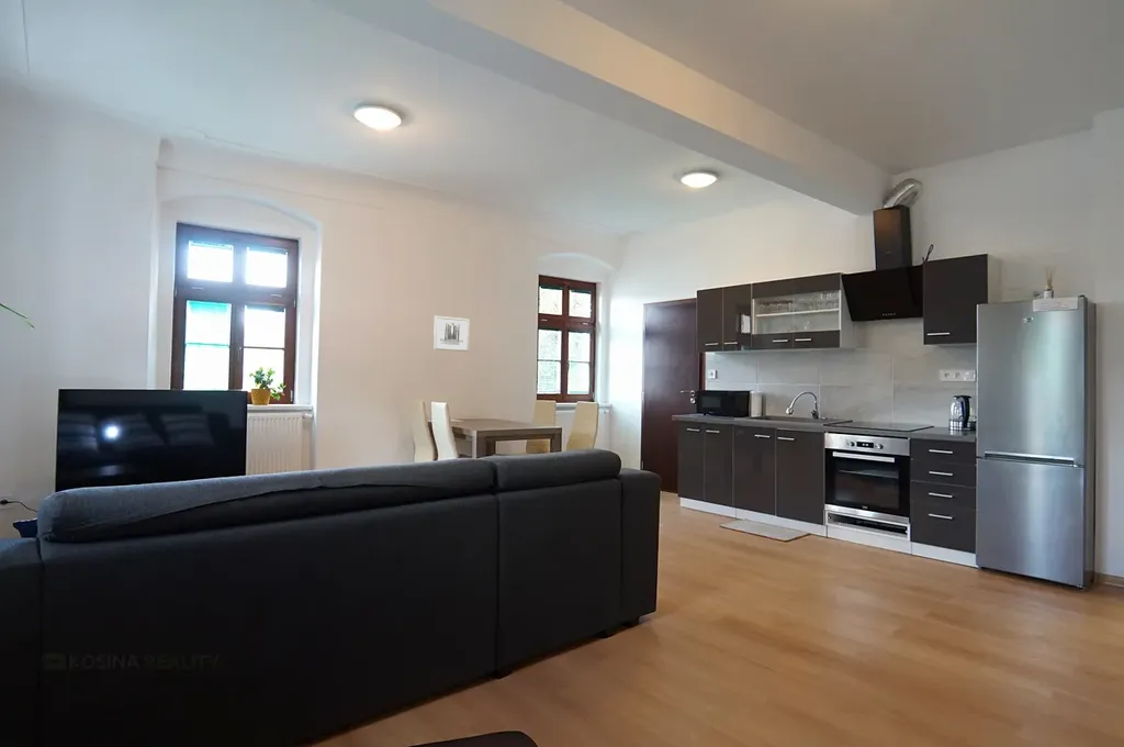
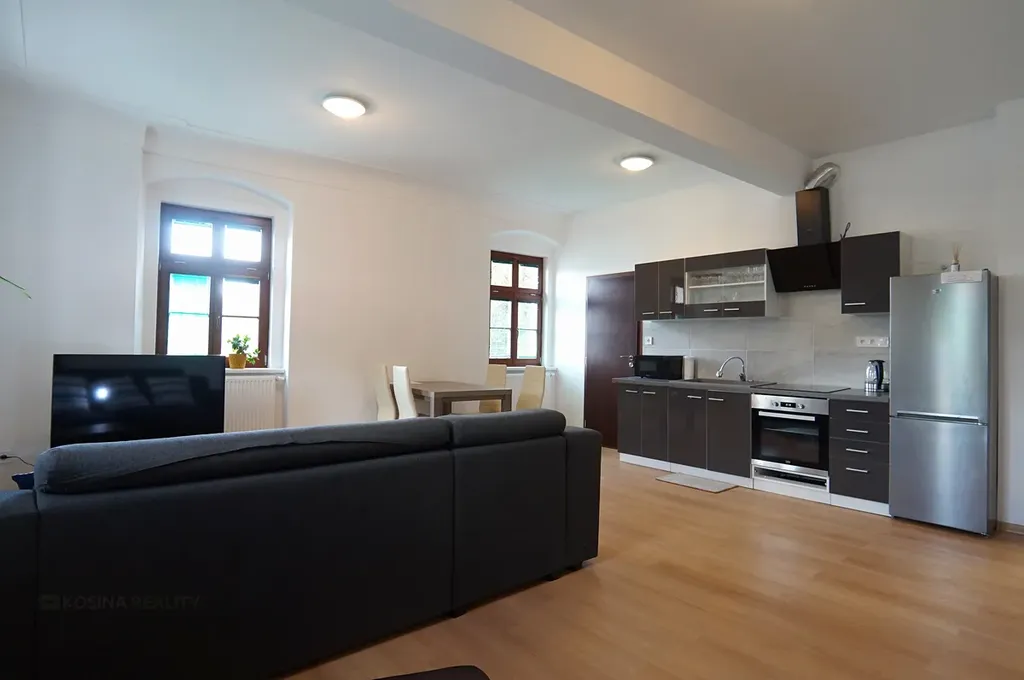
- wall art [432,315,471,353]
